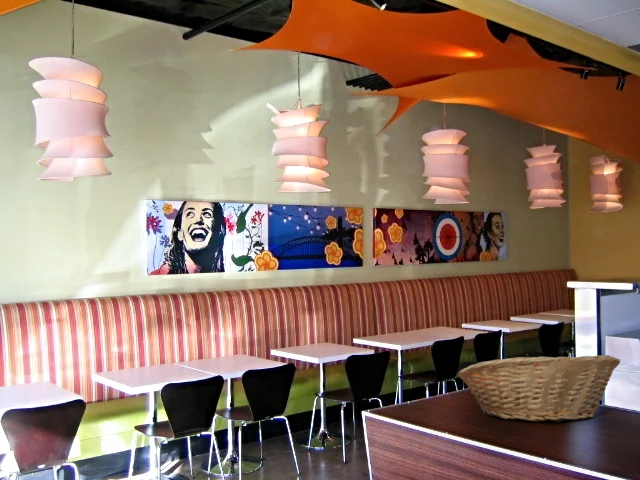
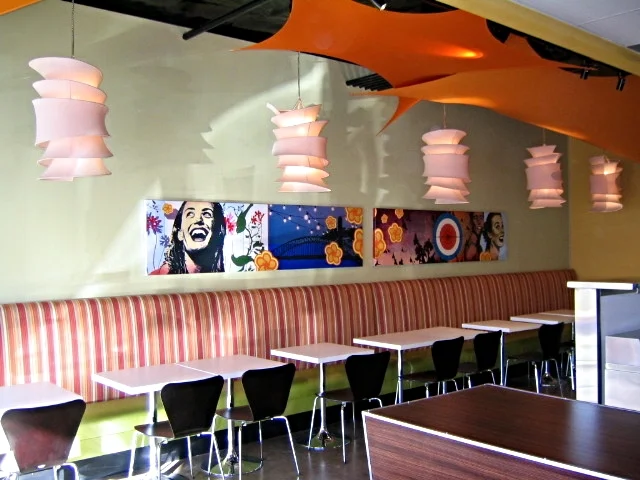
- fruit basket [457,353,621,423]
